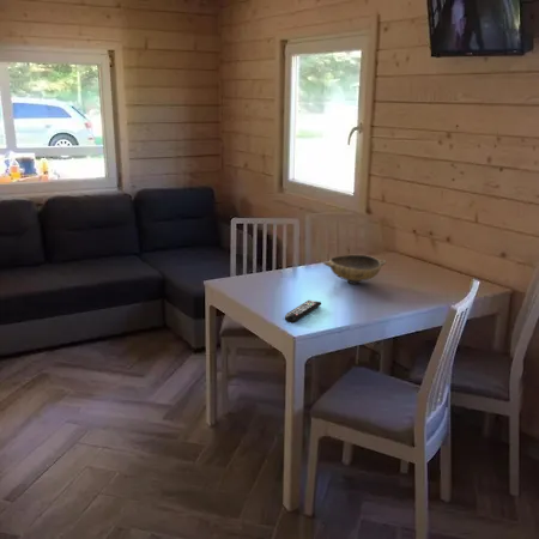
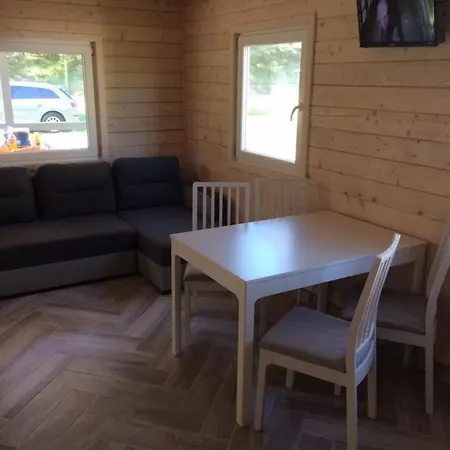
- bowl [322,254,387,285]
- remote control [284,299,322,323]
